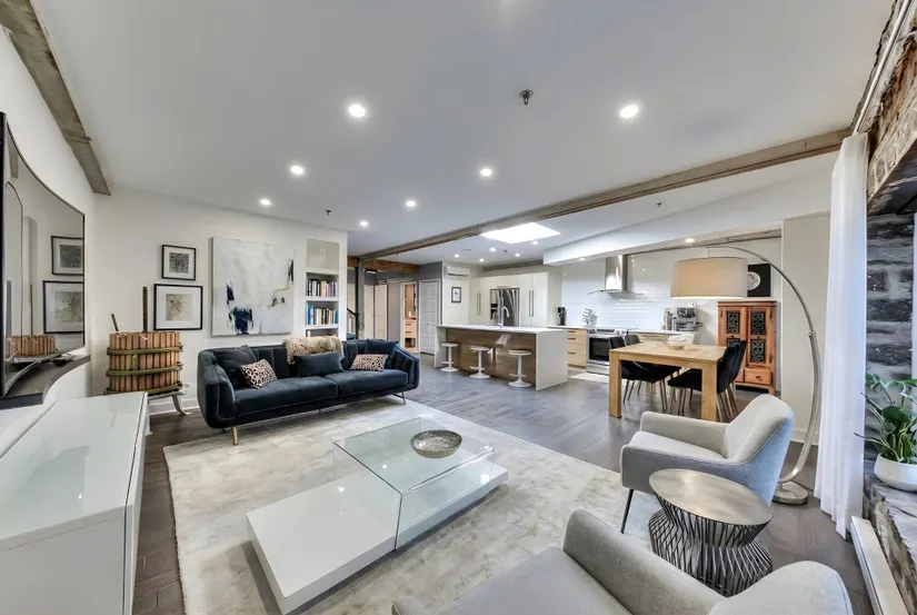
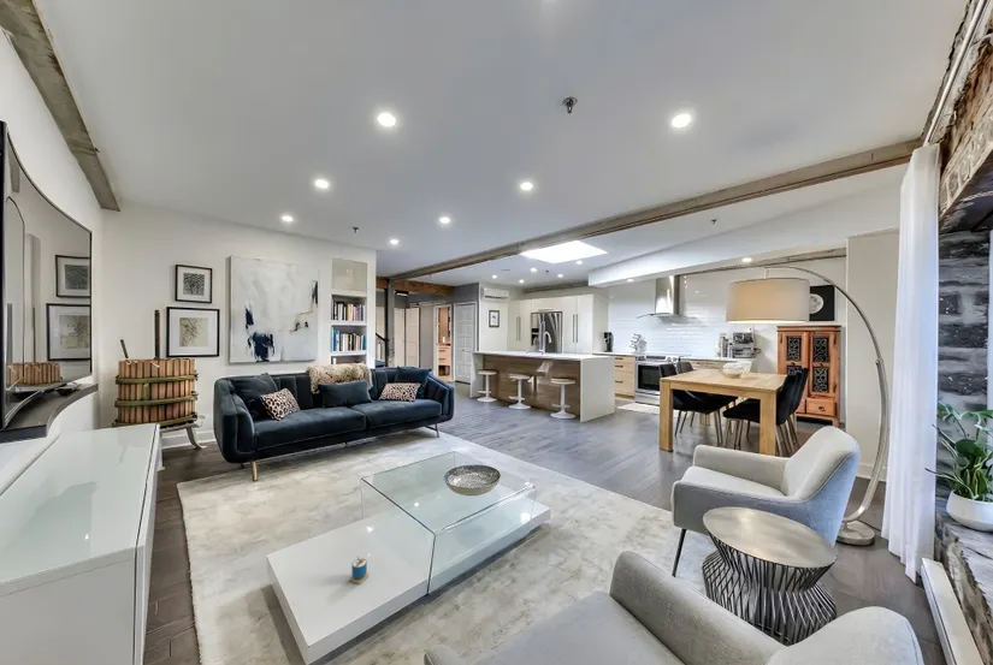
+ cup [348,556,371,584]
